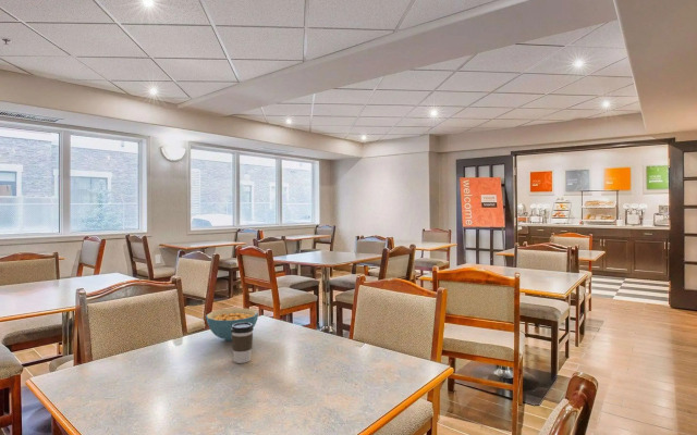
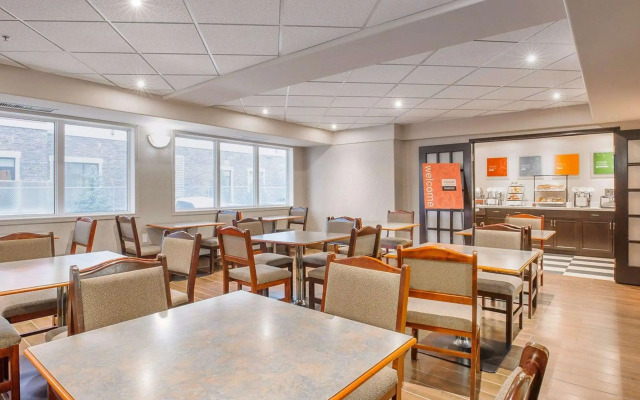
- coffee cup [231,322,255,364]
- cereal bowl [205,308,259,341]
